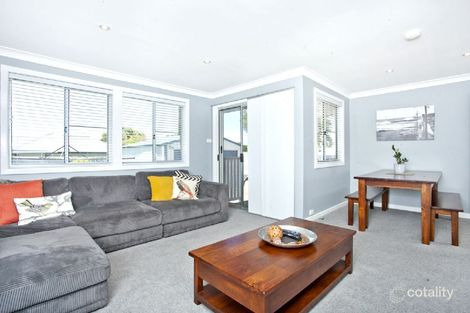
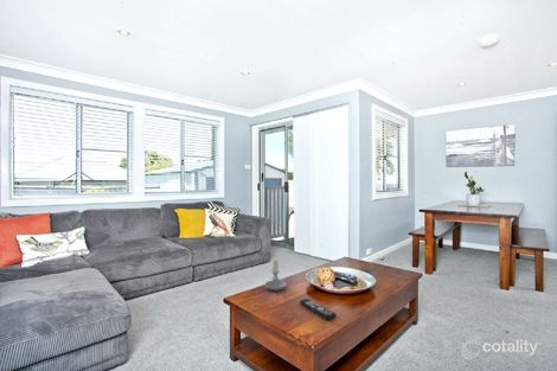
+ candle [263,257,287,292]
+ remote control [299,298,338,321]
